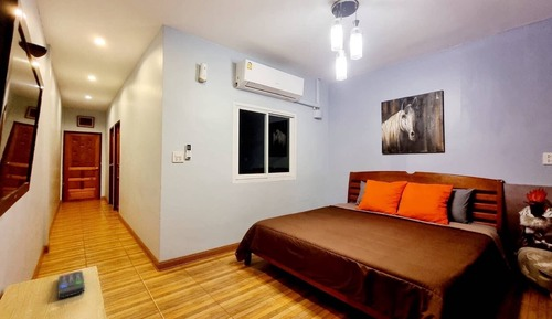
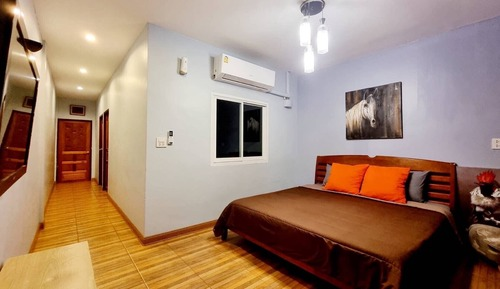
- remote control [56,269,86,299]
